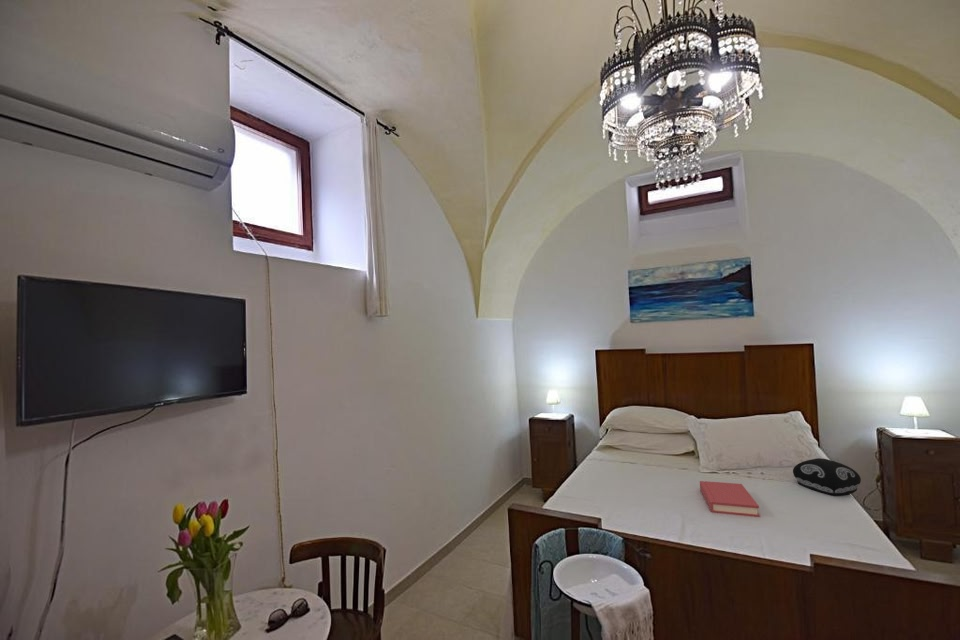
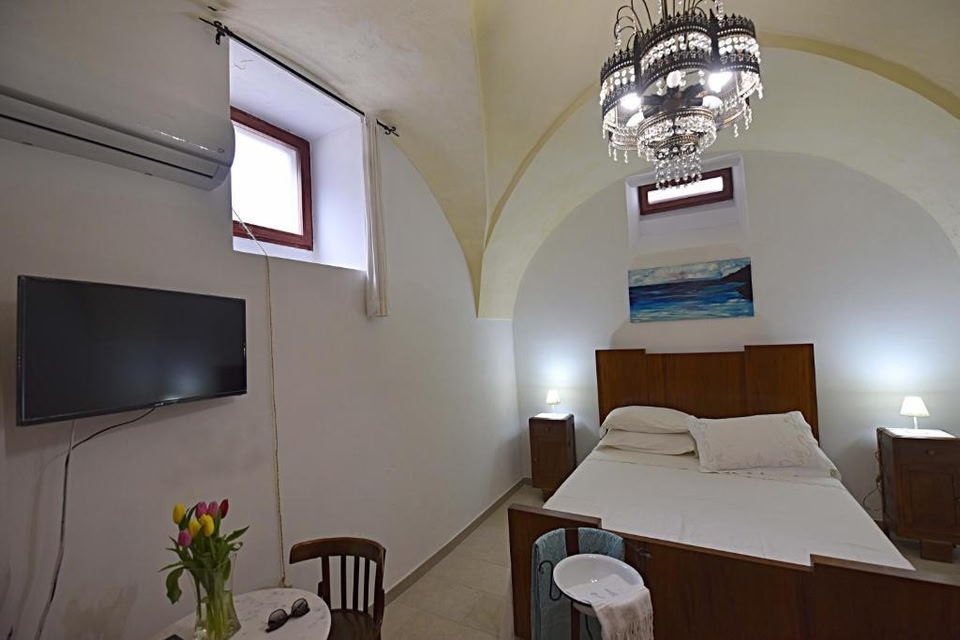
- cushion [792,457,862,497]
- hardback book [699,480,761,518]
